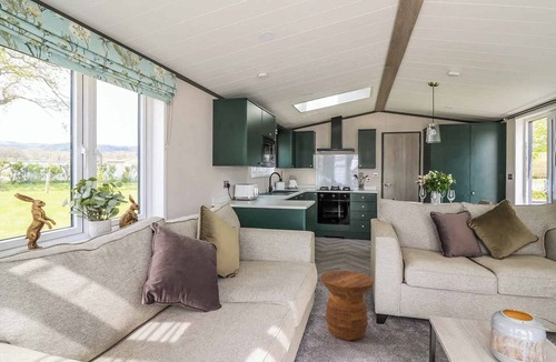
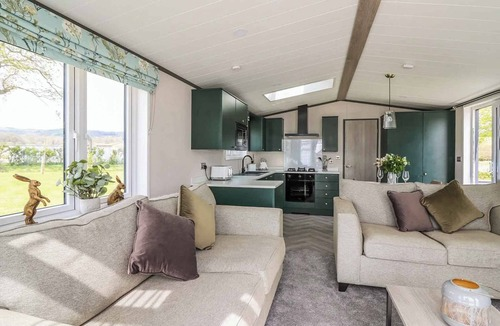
- side table [319,270,375,341]
